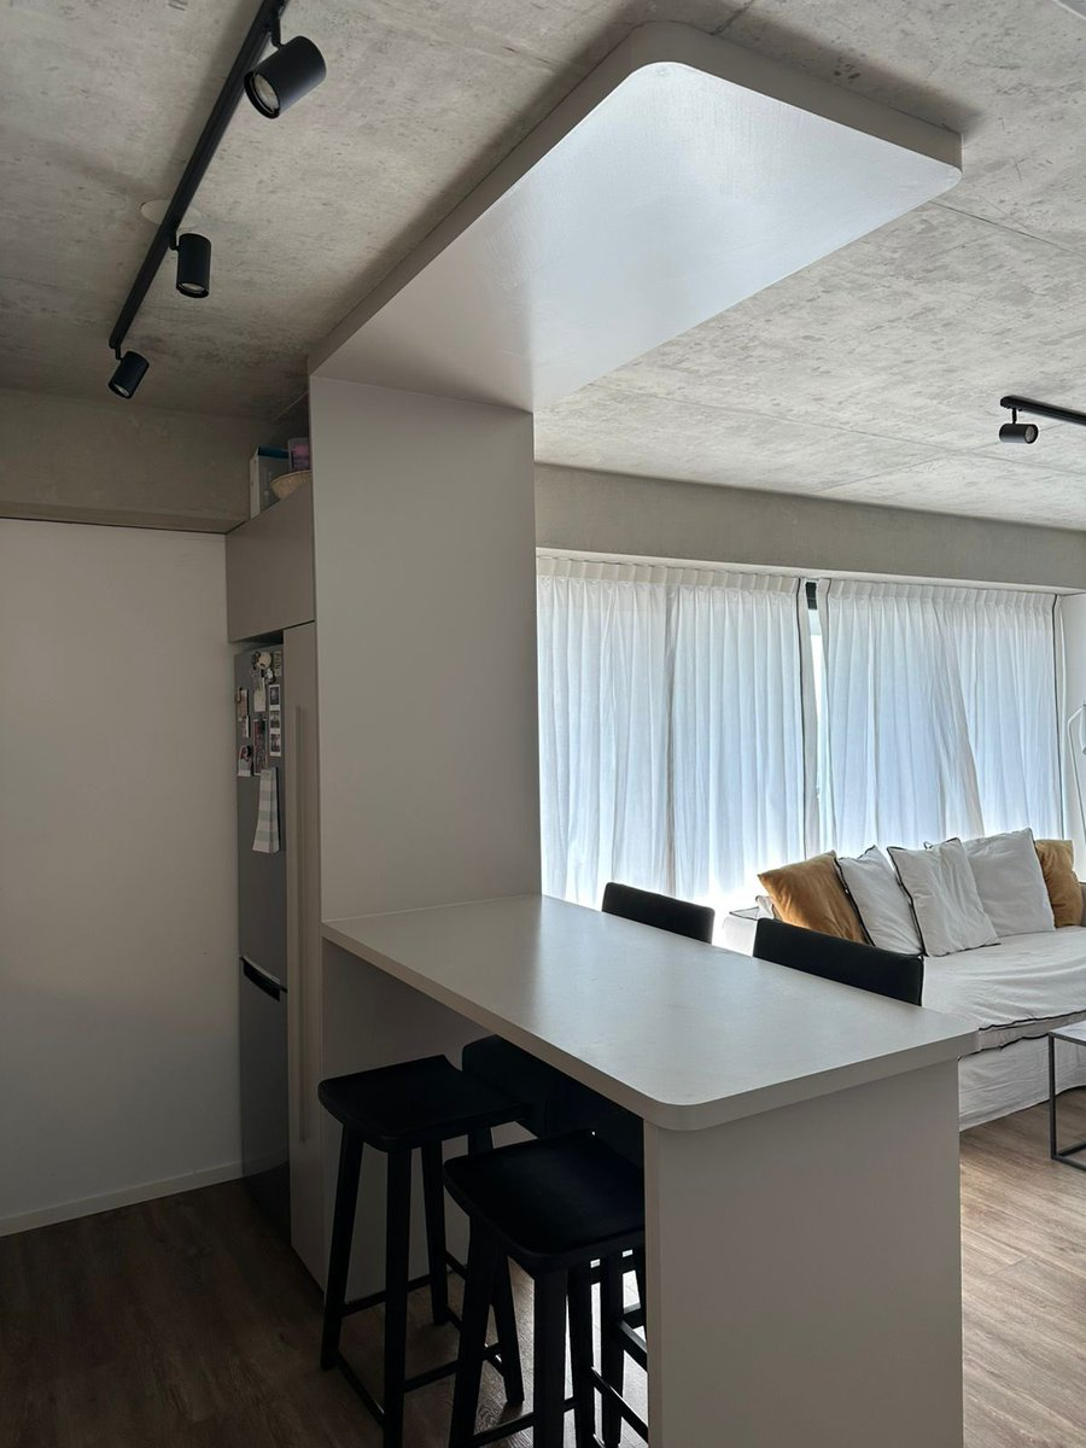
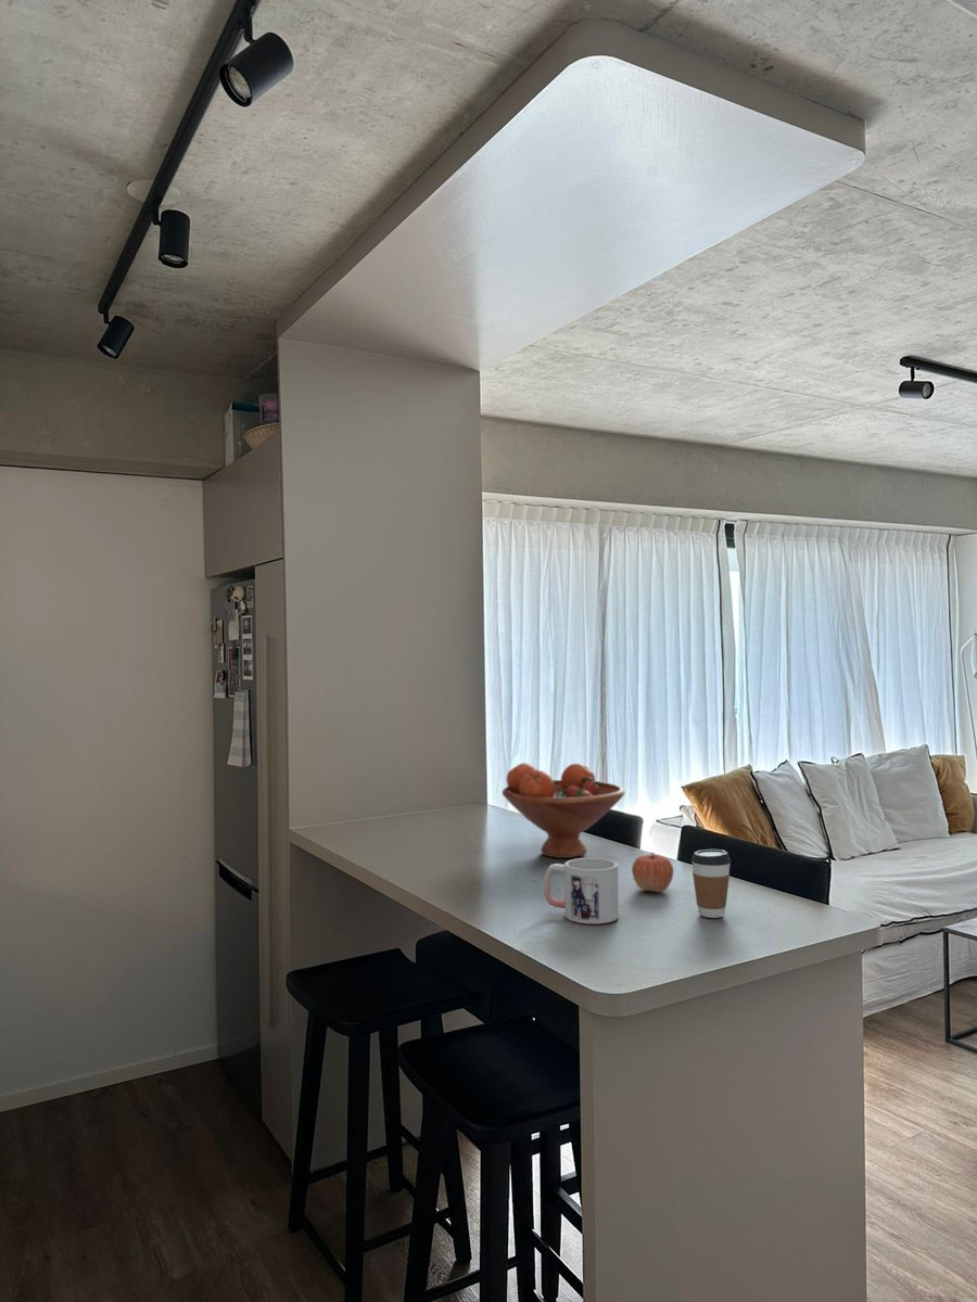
+ mug [543,857,620,926]
+ coffee cup [690,848,732,919]
+ apple [631,852,675,893]
+ fruit bowl [502,762,625,859]
